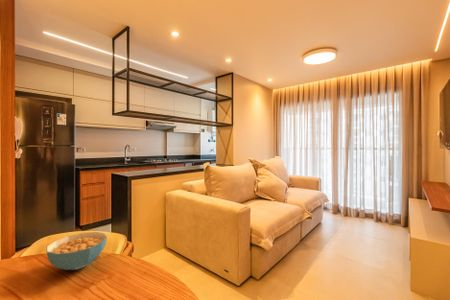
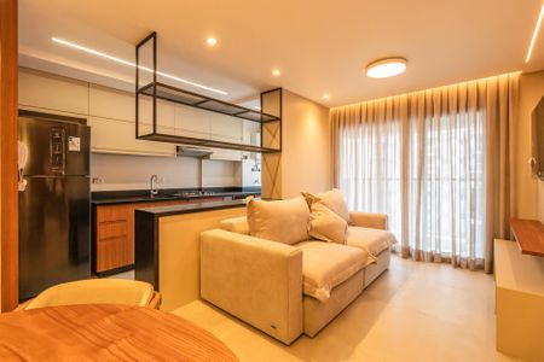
- cereal bowl [46,231,108,271]
